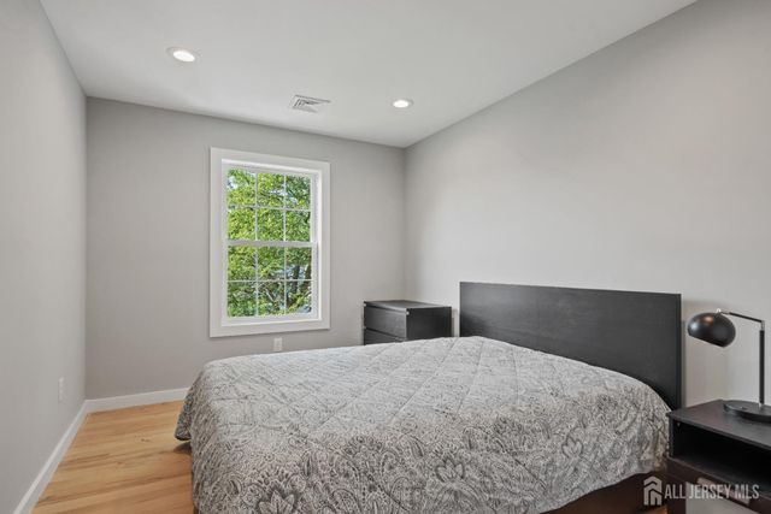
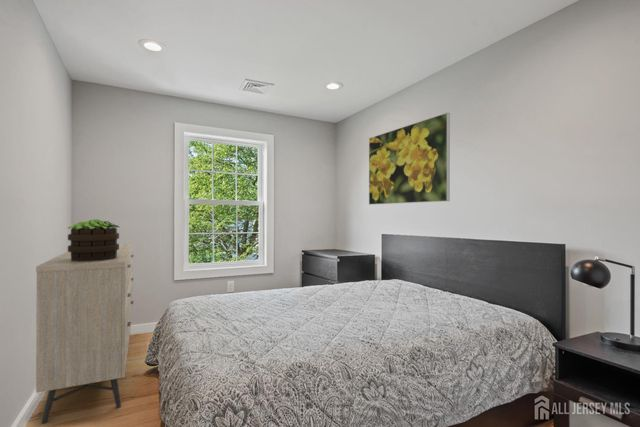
+ dresser [35,243,134,425]
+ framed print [368,112,451,206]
+ potted plant [67,218,120,262]
